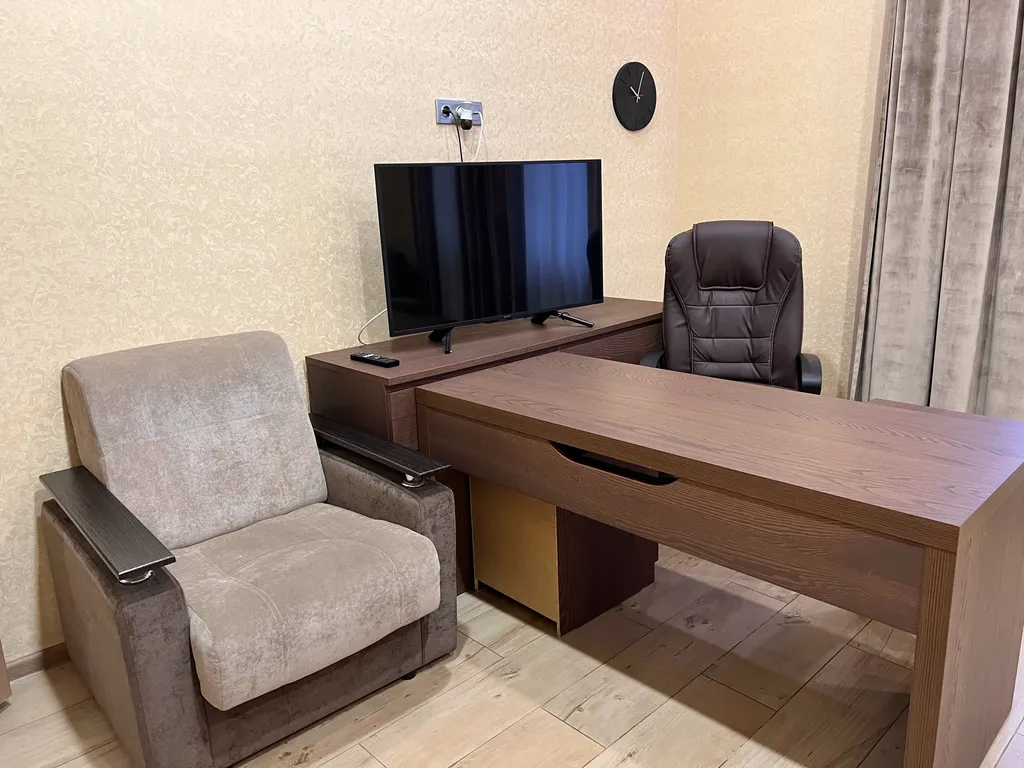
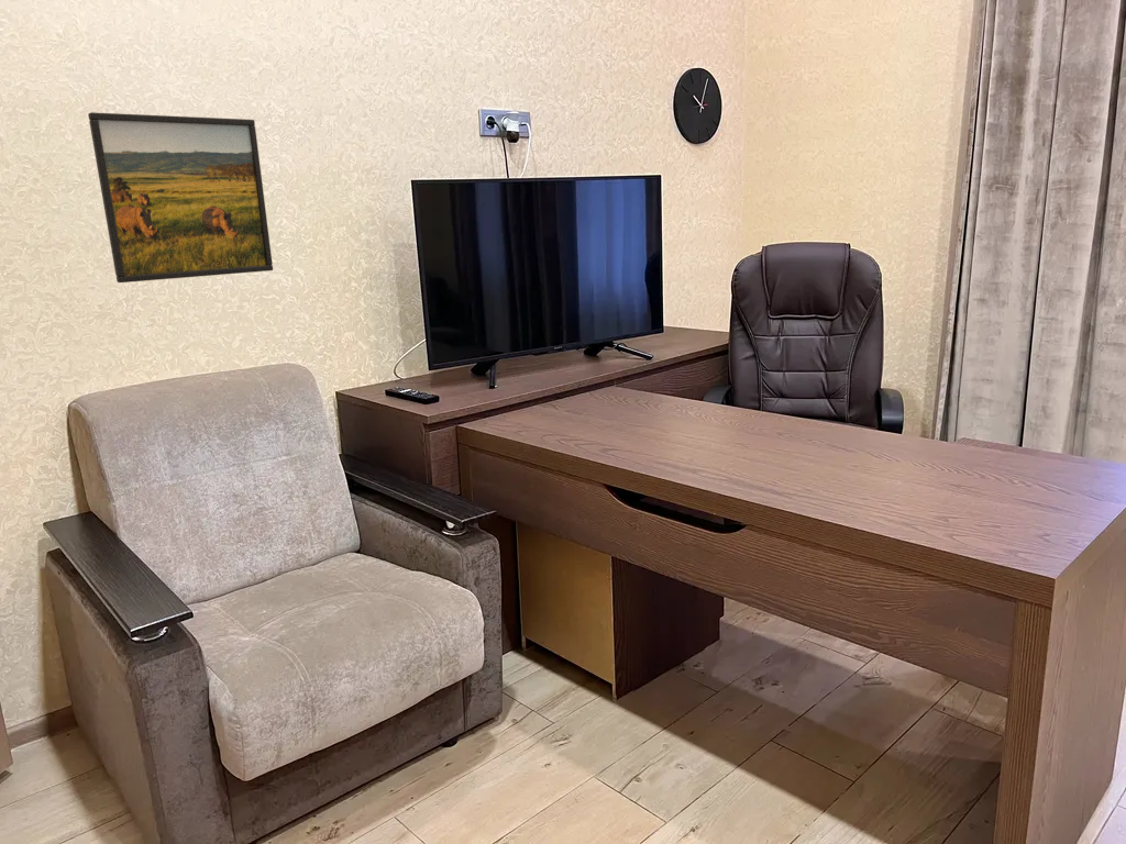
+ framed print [87,111,274,284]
